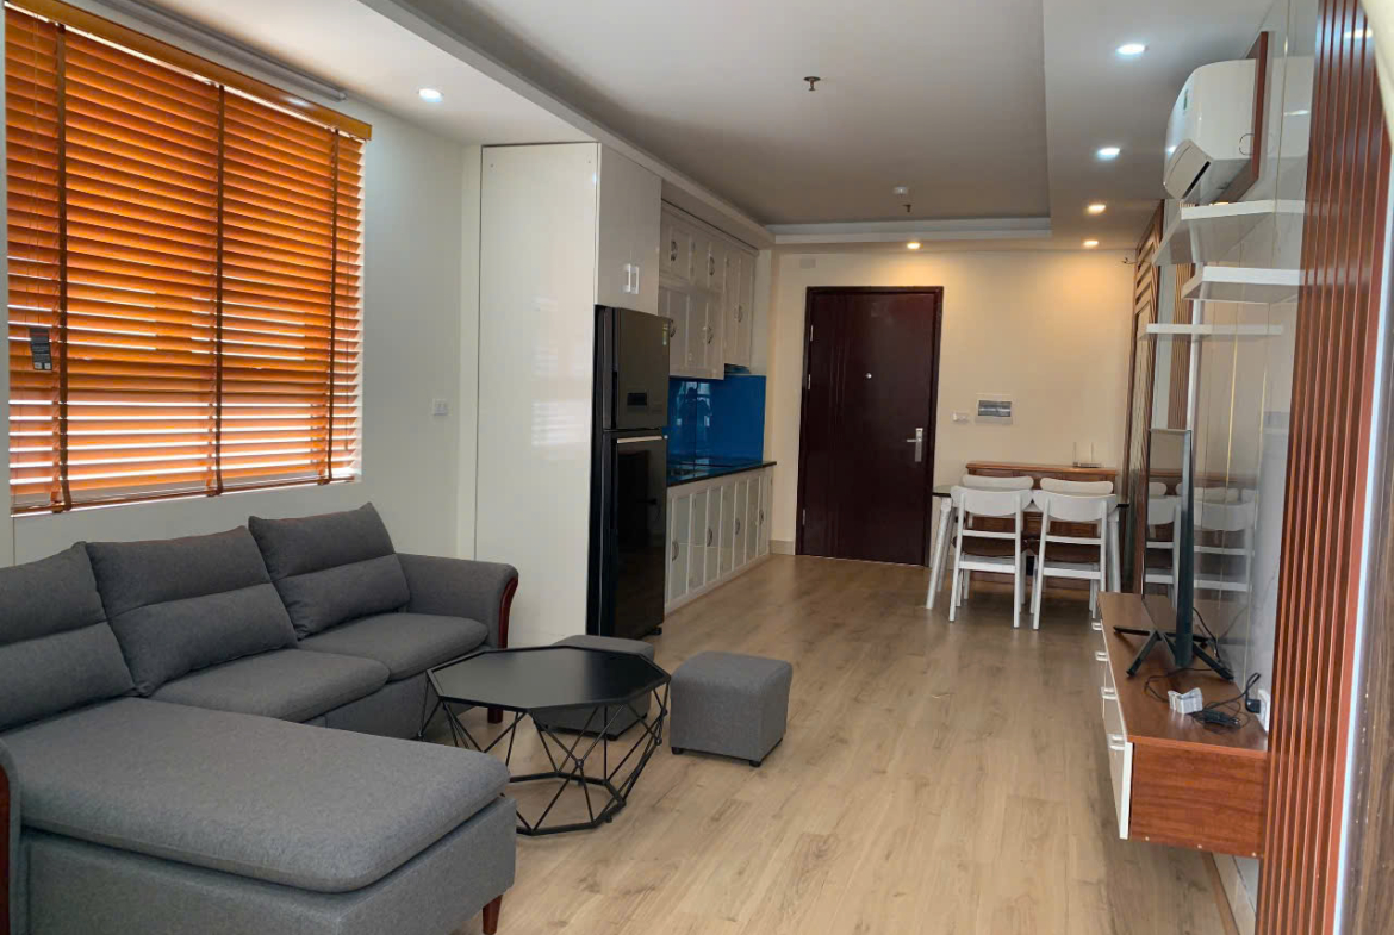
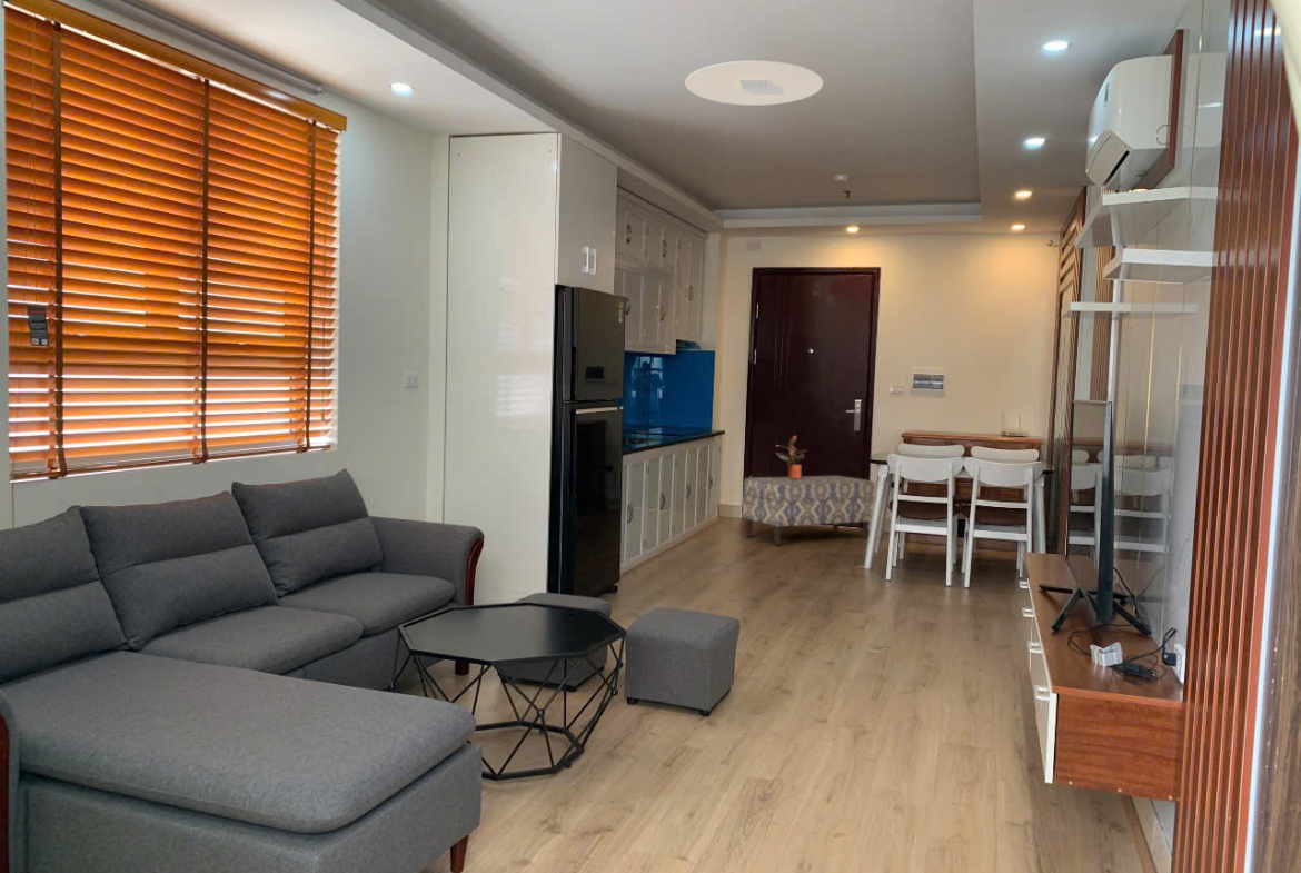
+ potted plant [774,435,810,478]
+ bench [742,475,877,546]
+ ceiling light [685,60,824,107]
